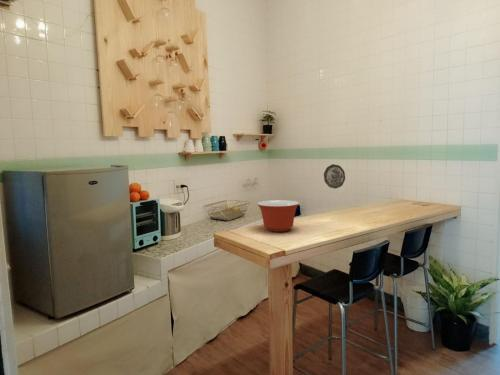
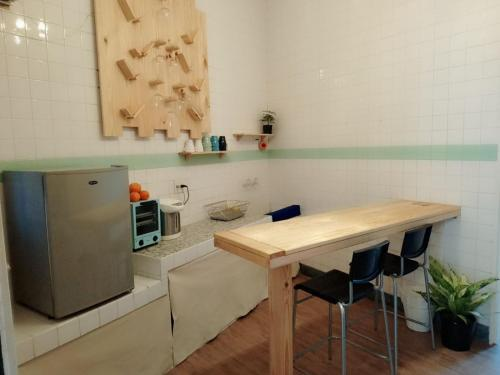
- decorative plate [323,163,346,190]
- mixing bowl [256,199,300,233]
